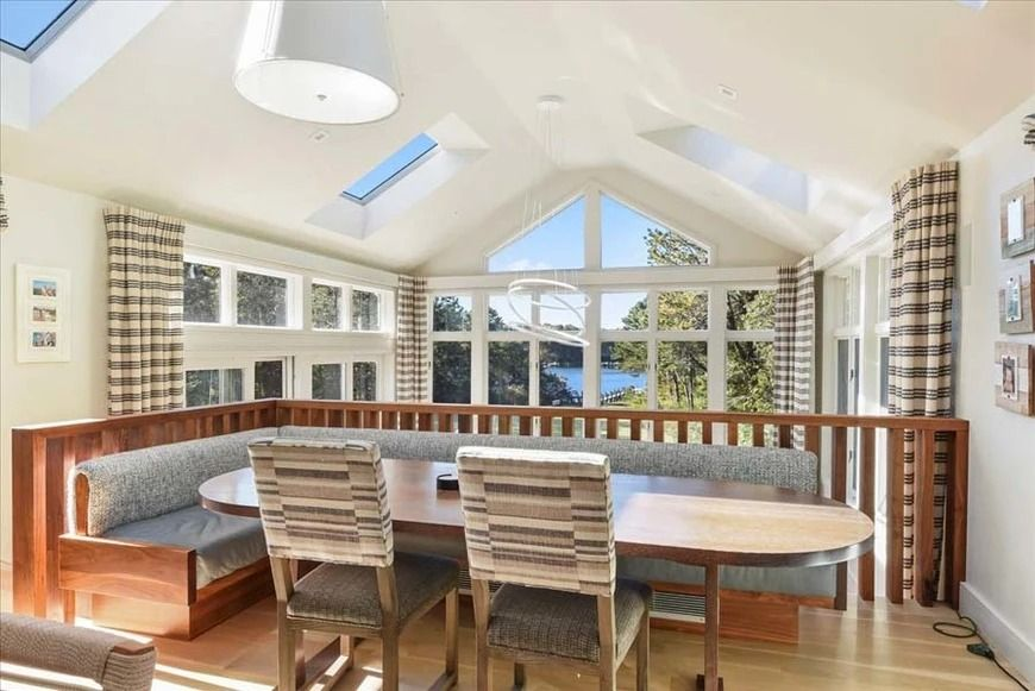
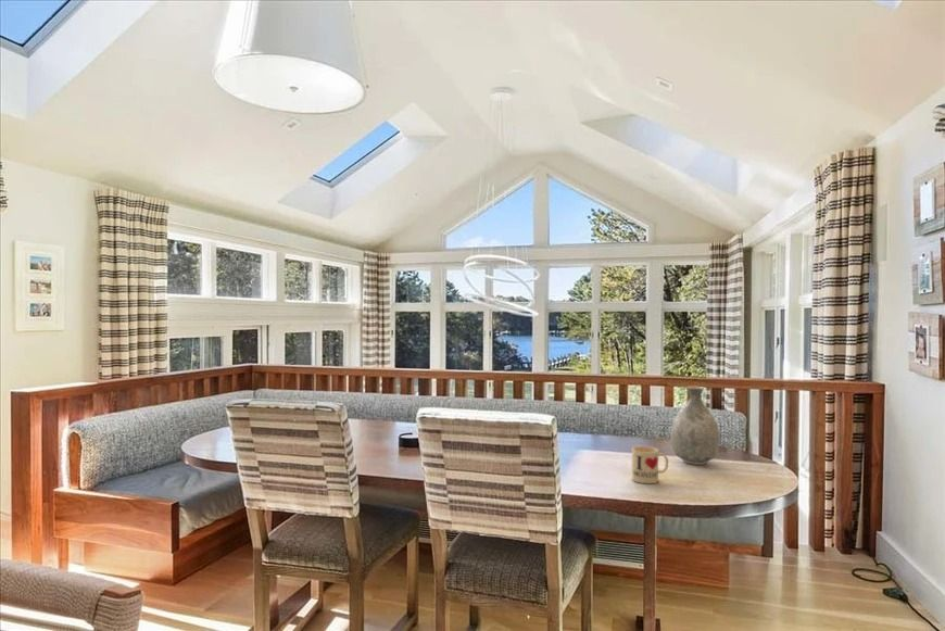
+ mug [631,445,669,484]
+ vase [669,386,721,466]
